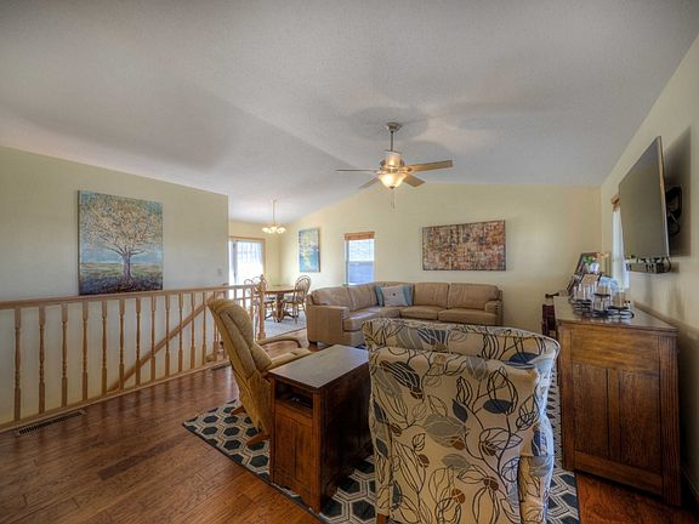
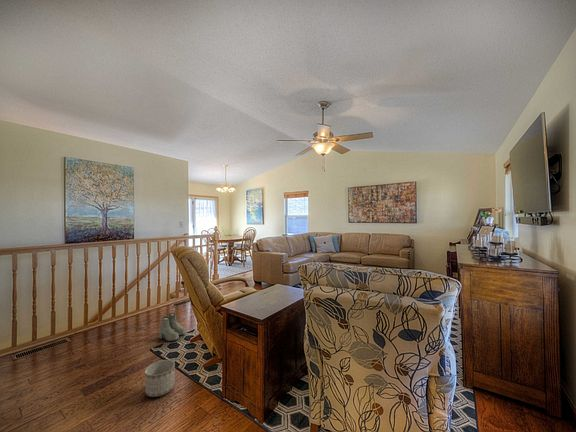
+ planter [144,359,176,398]
+ boots [158,312,187,342]
